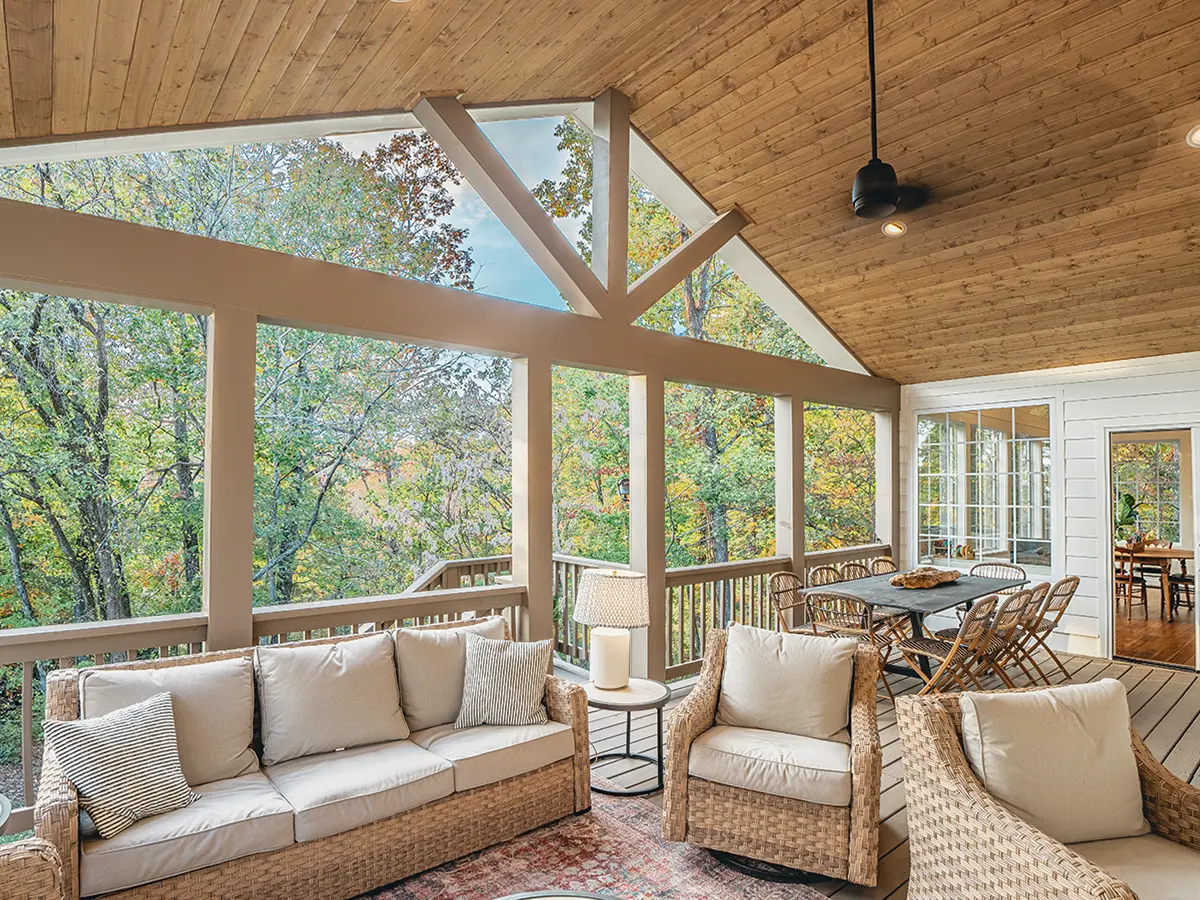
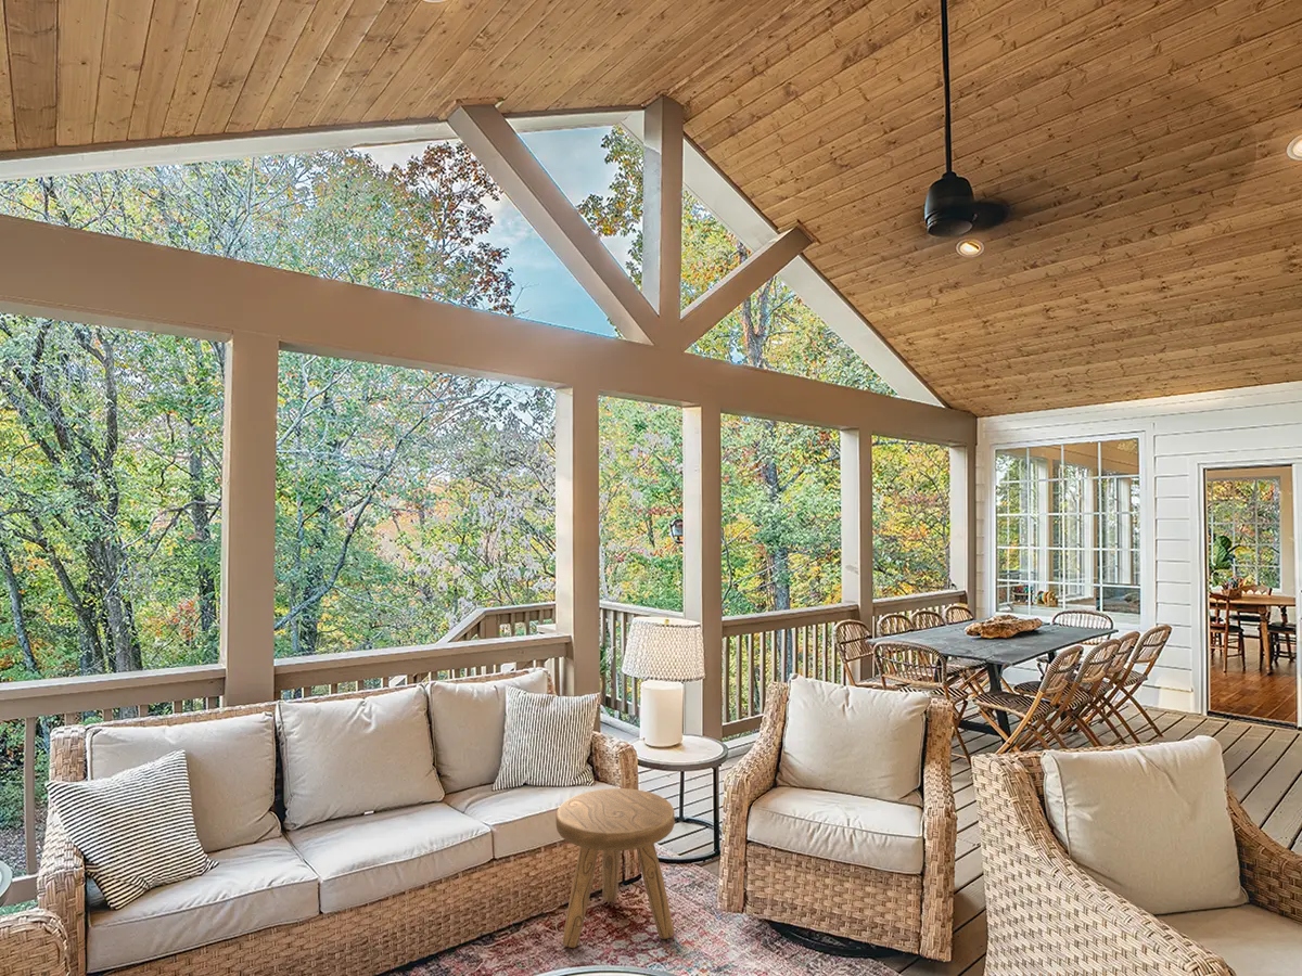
+ stool [554,787,676,949]
